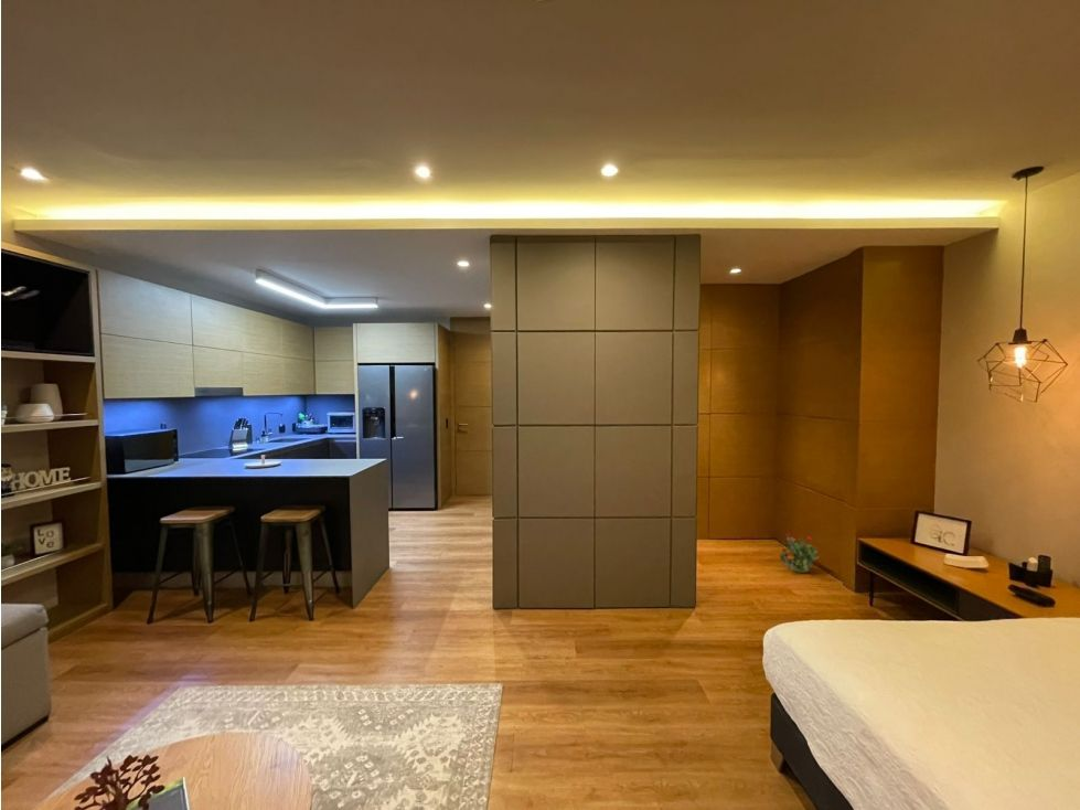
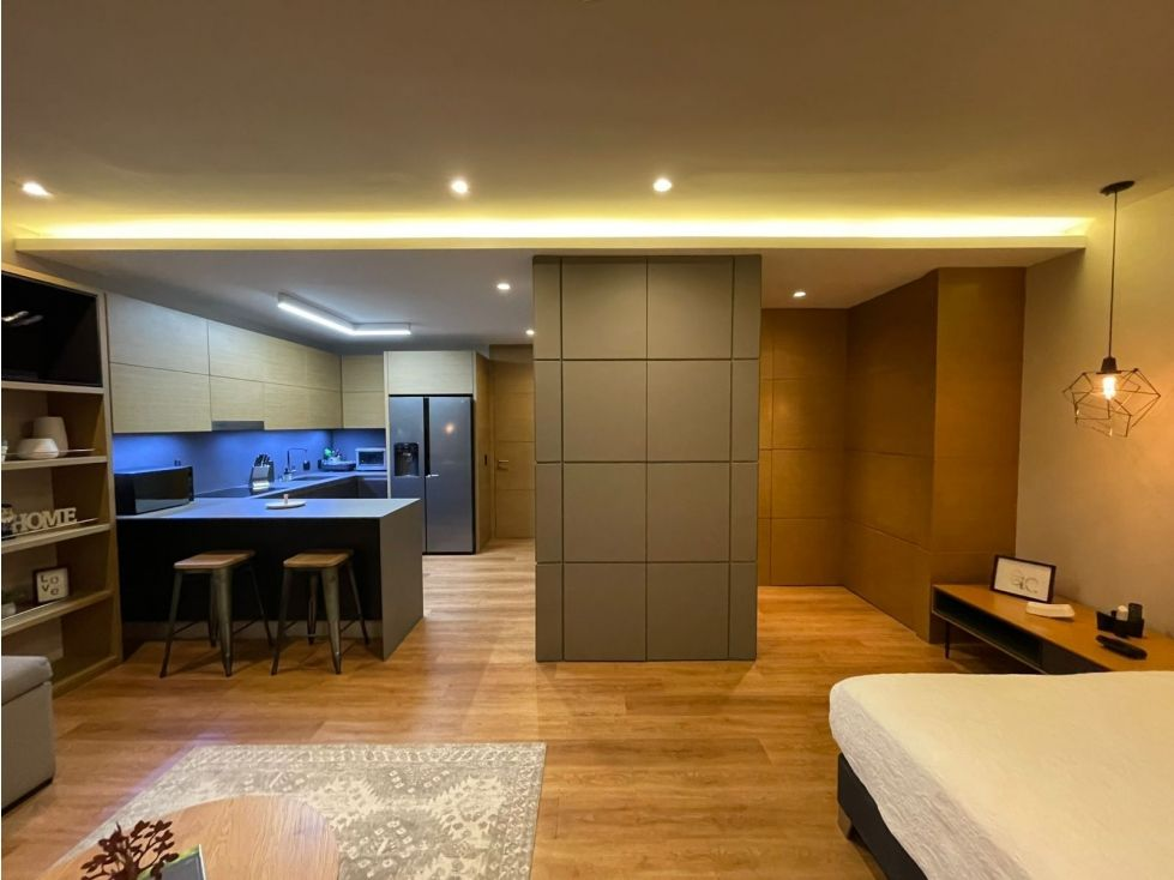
- potted plant [778,532,820,574]
